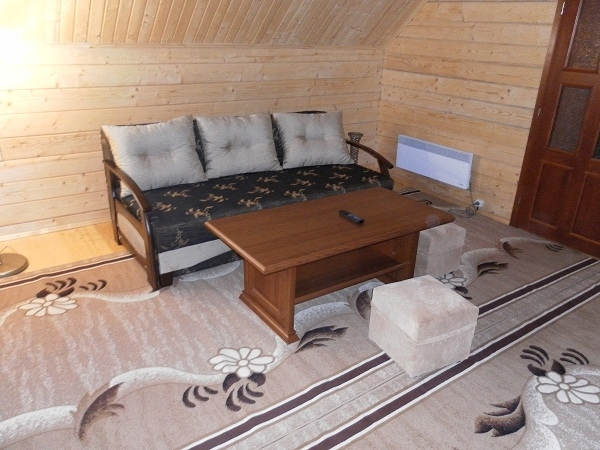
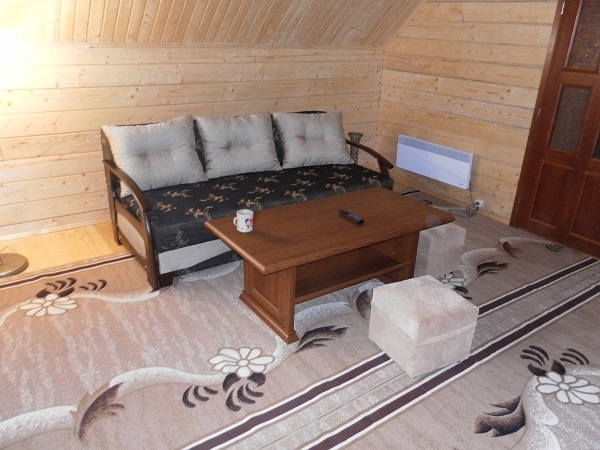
+ mug [233,208,254,233]
